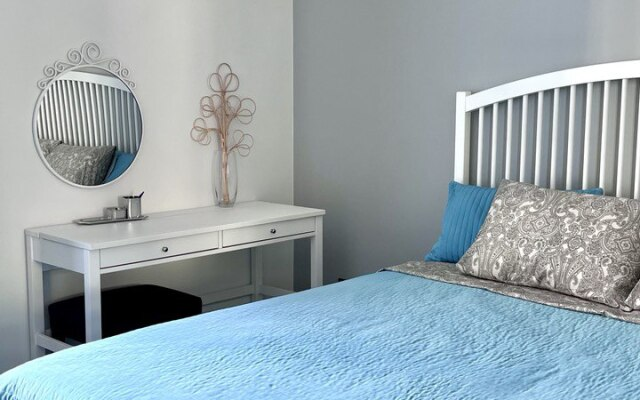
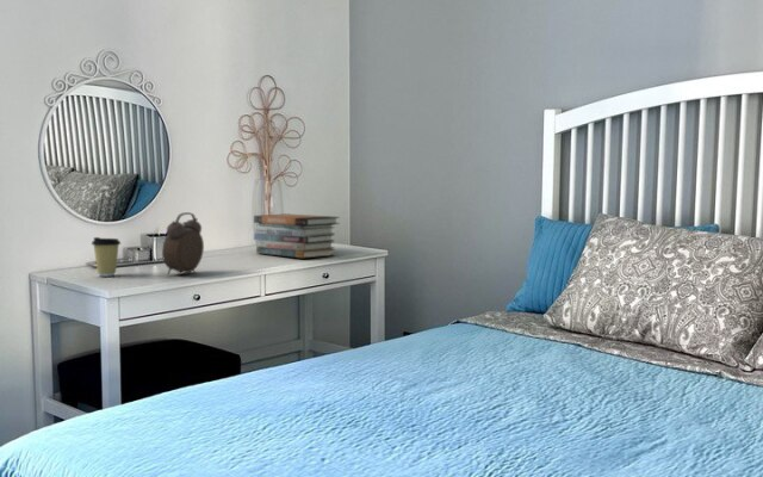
+ book stack [253,212,340,259]
+ alarm clock [161,211,205,277]
+ coffee cup [91,236,122,278]
